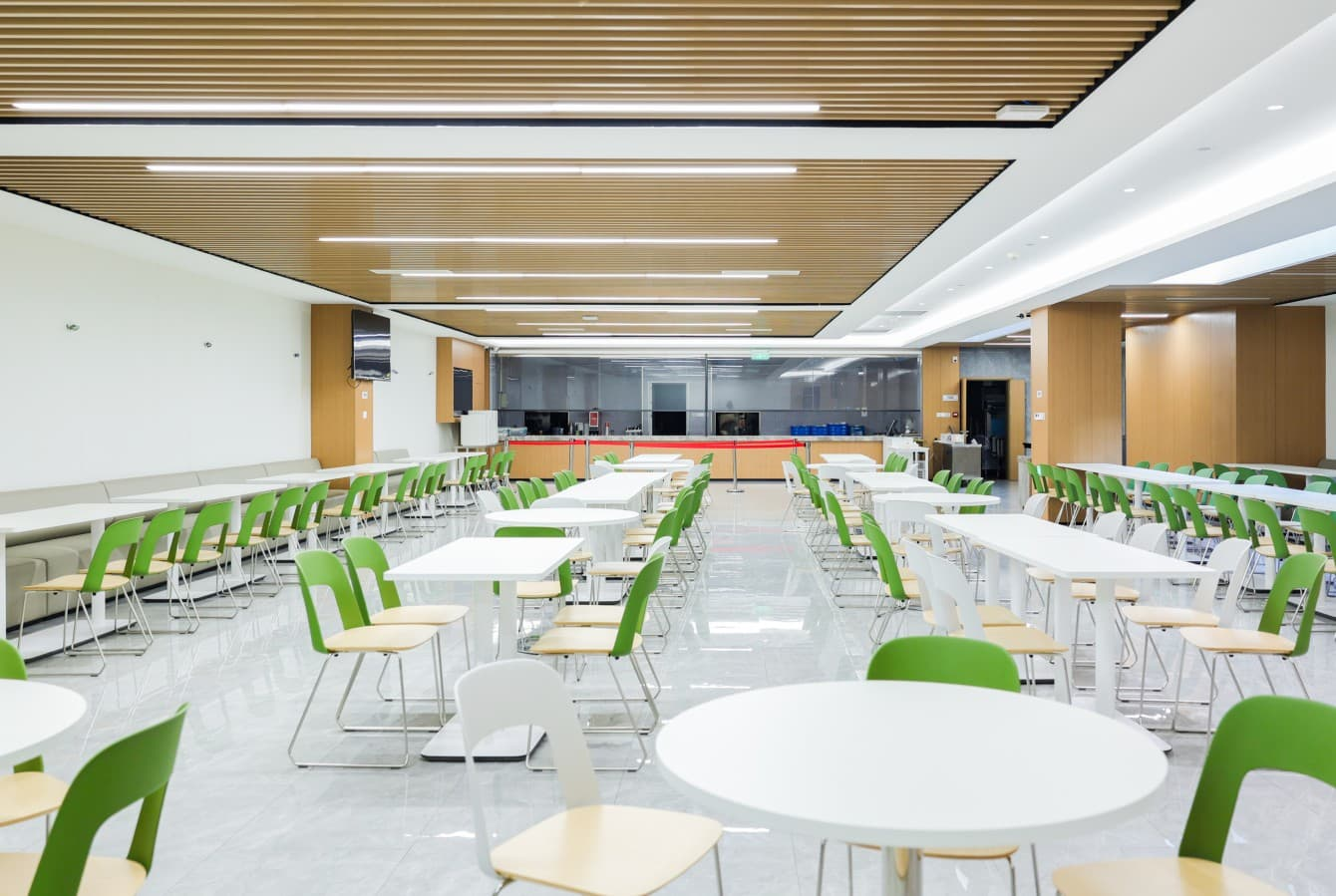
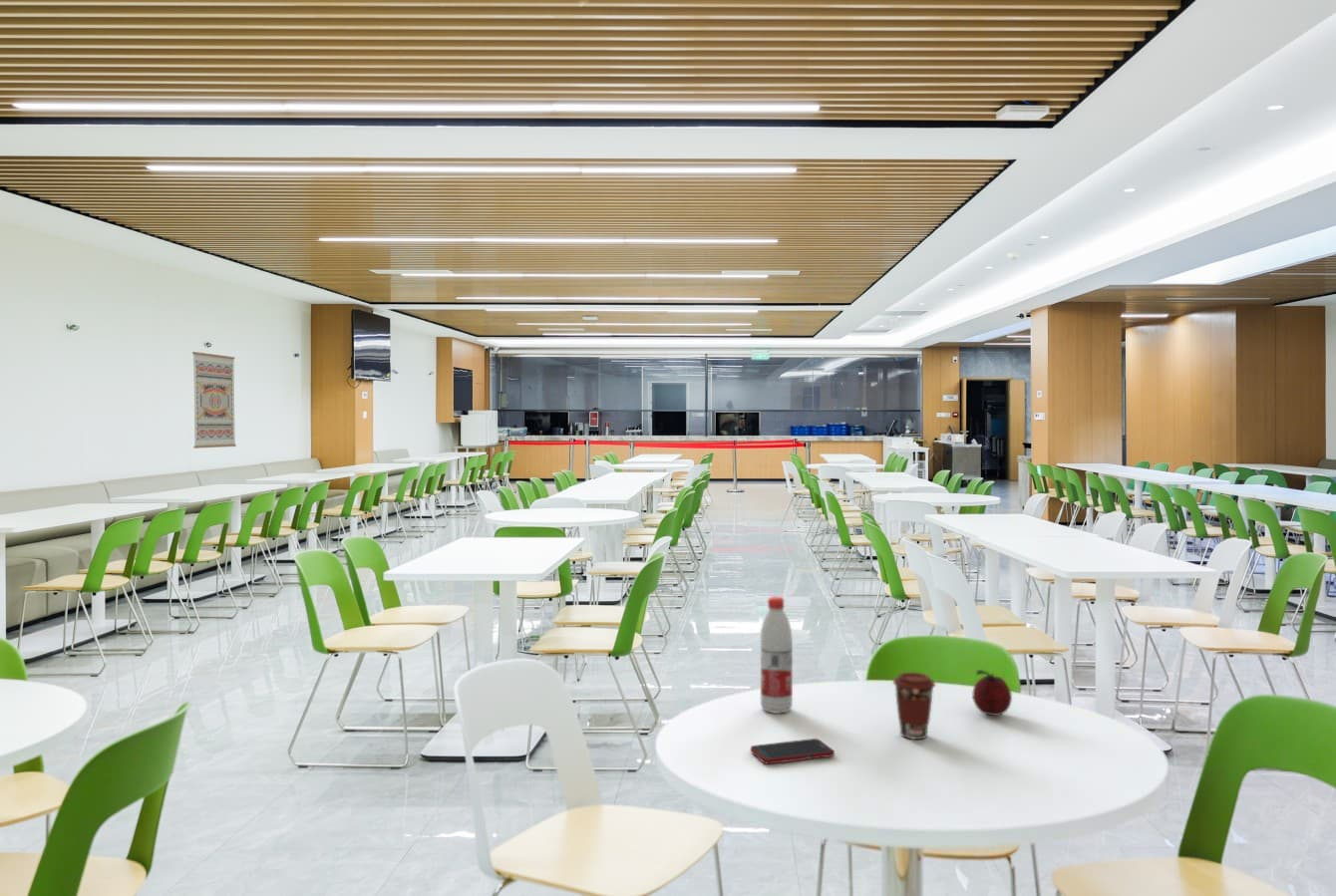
+ fruit [972,669,1013,717]
+ cell phone [750,738,835,764]
+ wall art [191,351,237,449]
+ coffee cup [892,672,936,741]
+ water bottle [759,595,794,715]
